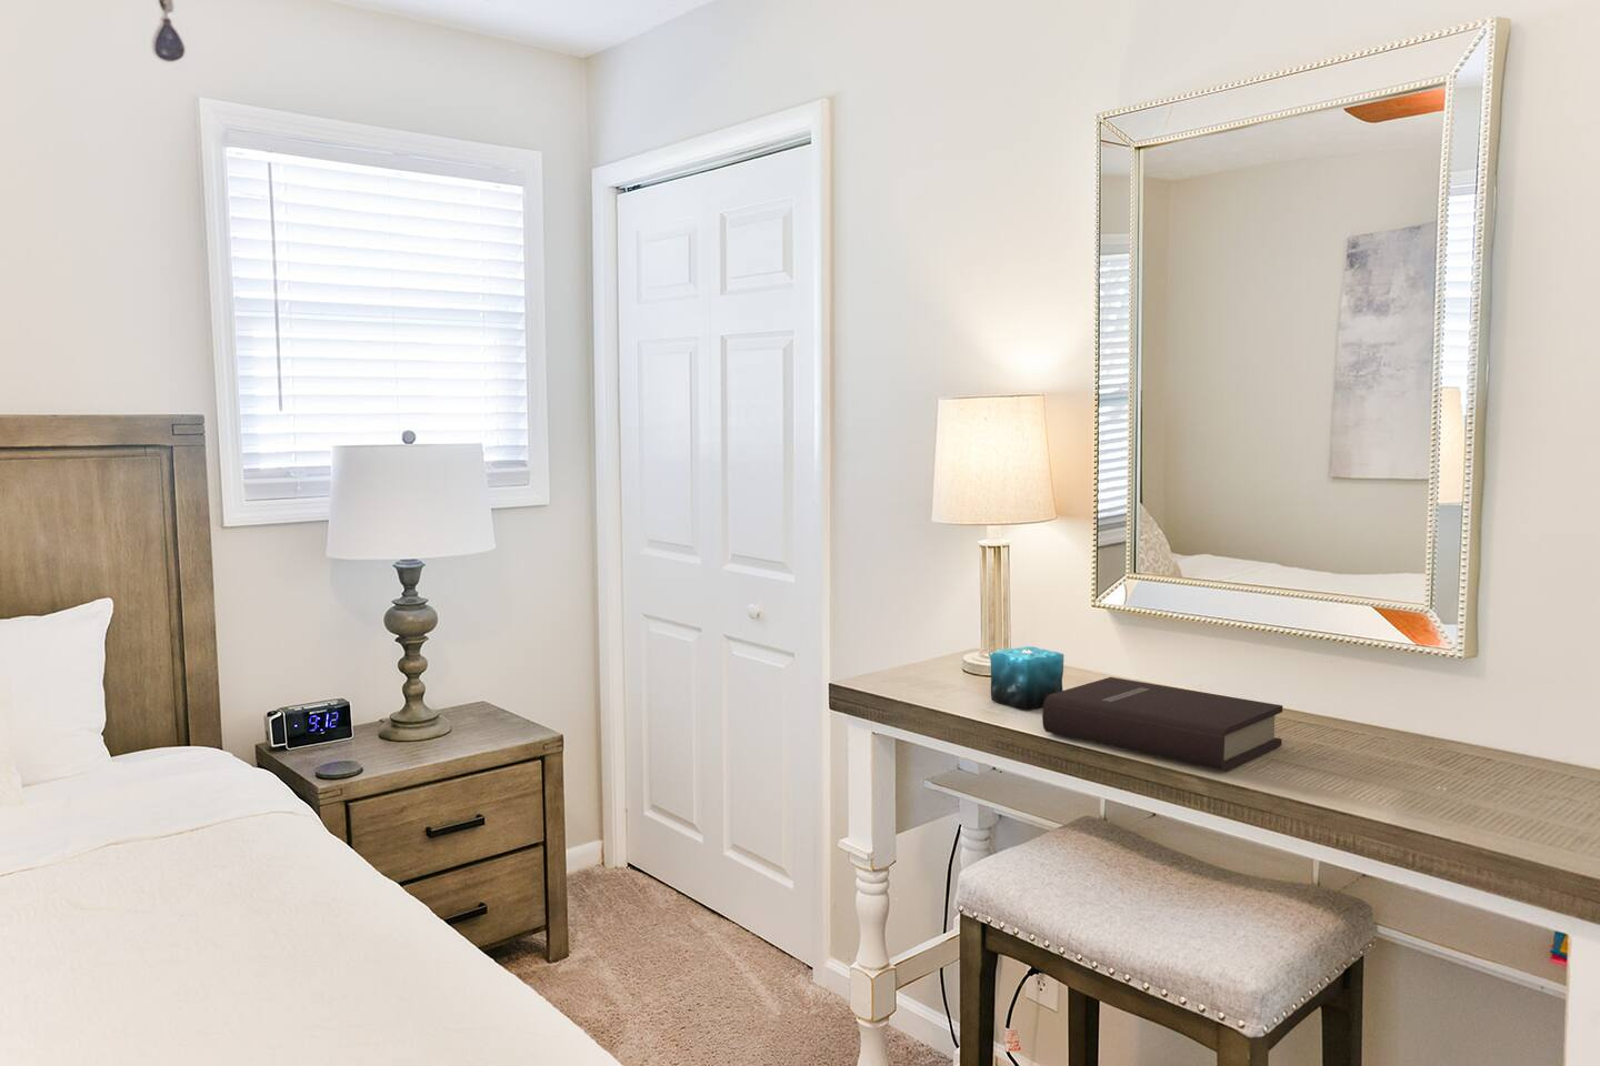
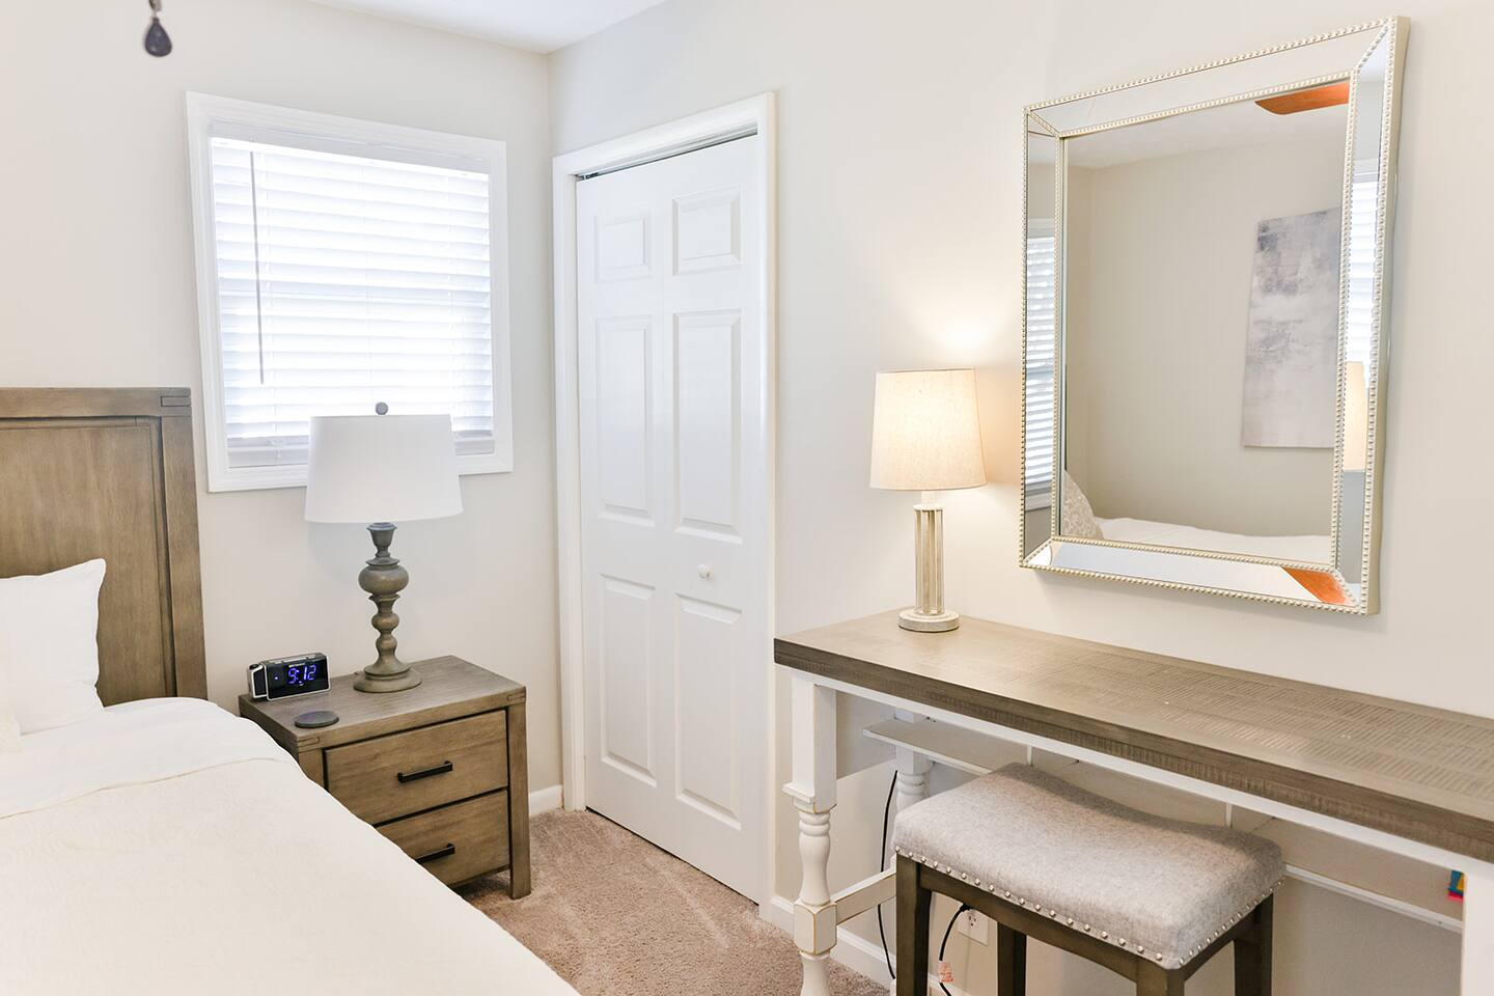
- candle [989,632,1064,710]
- book [1042,676,1283,772]
